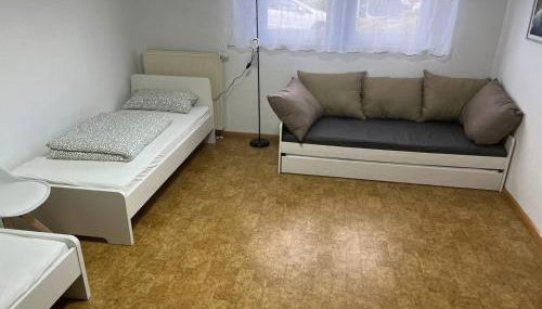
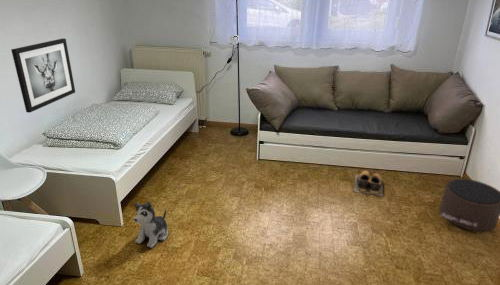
+ plush toy [133,200,169,249]
+ pouf [439,178,500,232]
+ shoes [353,170,384,197]
+ wall art [10,37,76,114]
